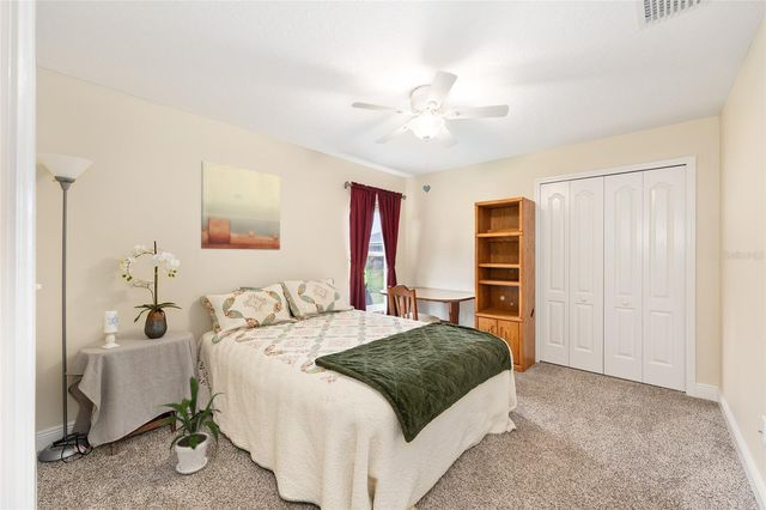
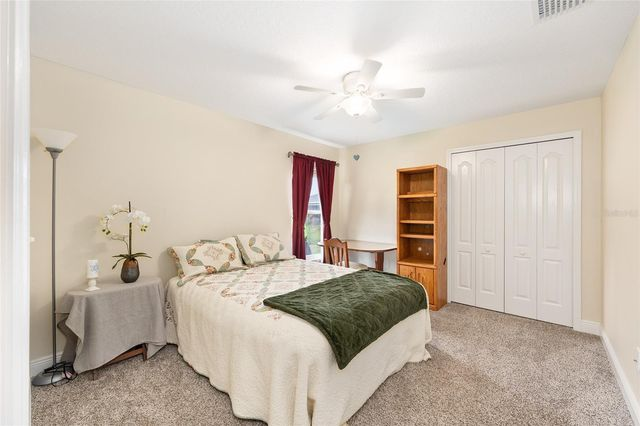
- wall art [200,160,281,251]
- house plant [152,375,225,475]
